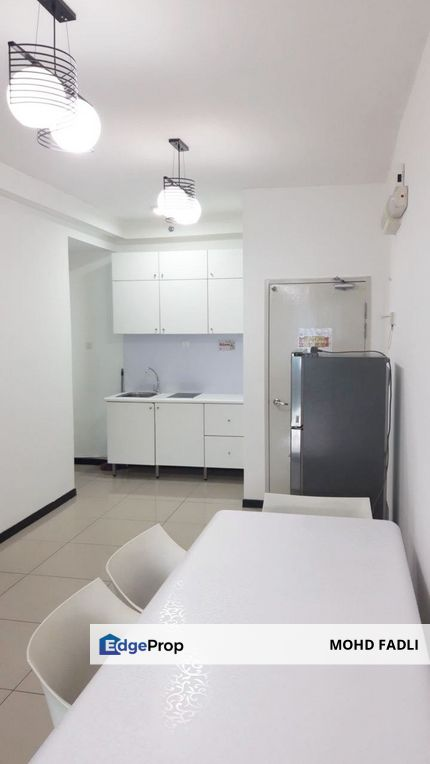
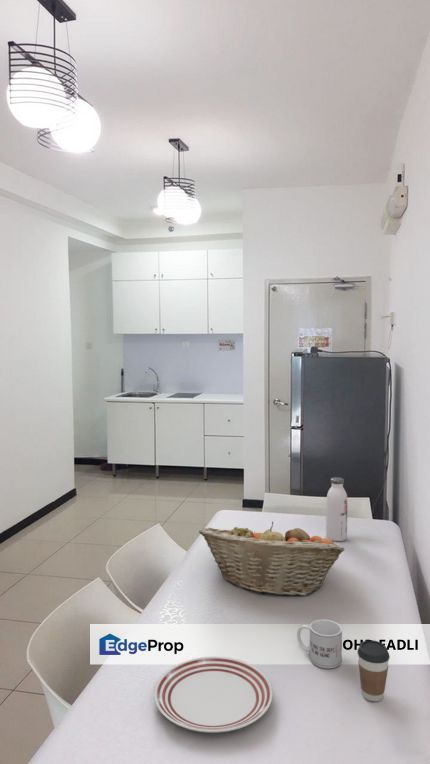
+ mug [296,619,343,669]
+ water bottle [325,476,348,542]
+ dinner plate [153,656,274,734]
+ fruit basket [198,521,345,597]
+ coffee cup [356,639,391,702]
